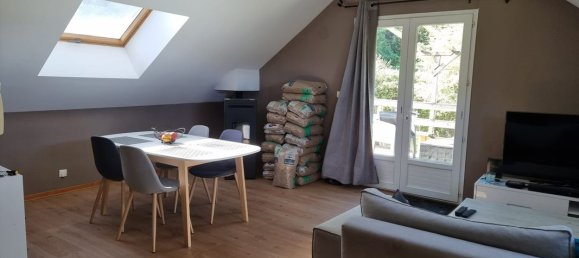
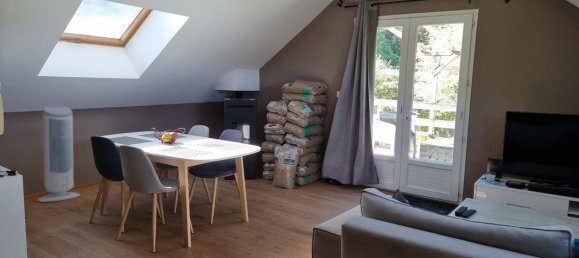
+ air purifier [36,106,82,203]
